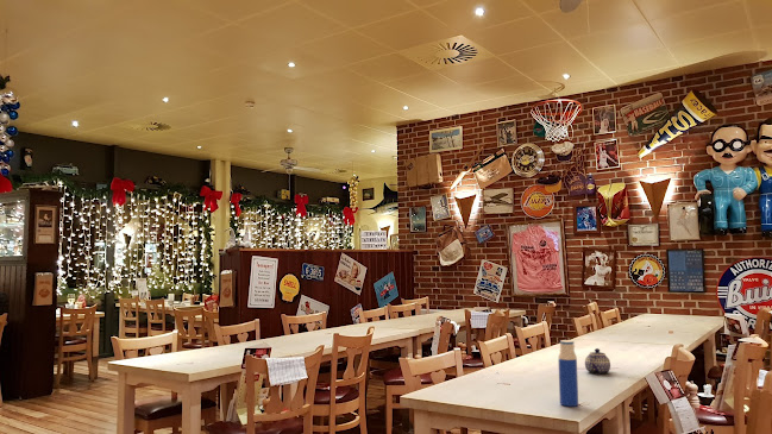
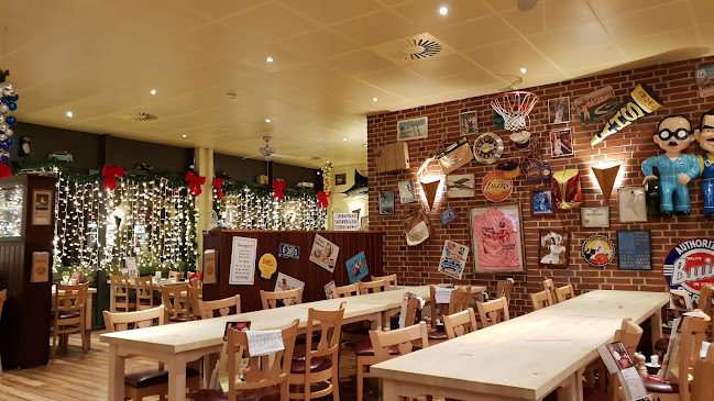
- water bottle [557,339,579,408]
- teapot [584,347,611,375]
